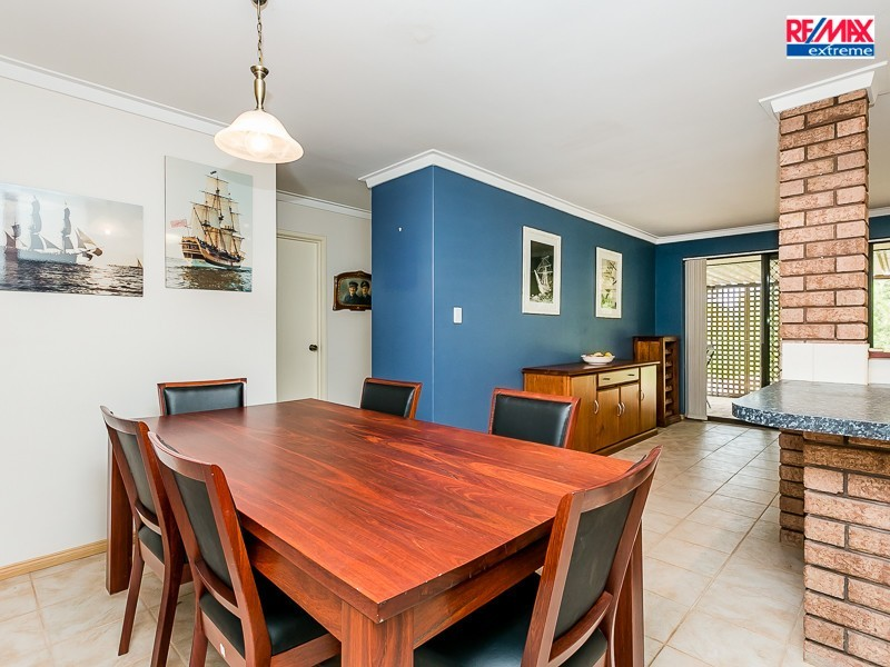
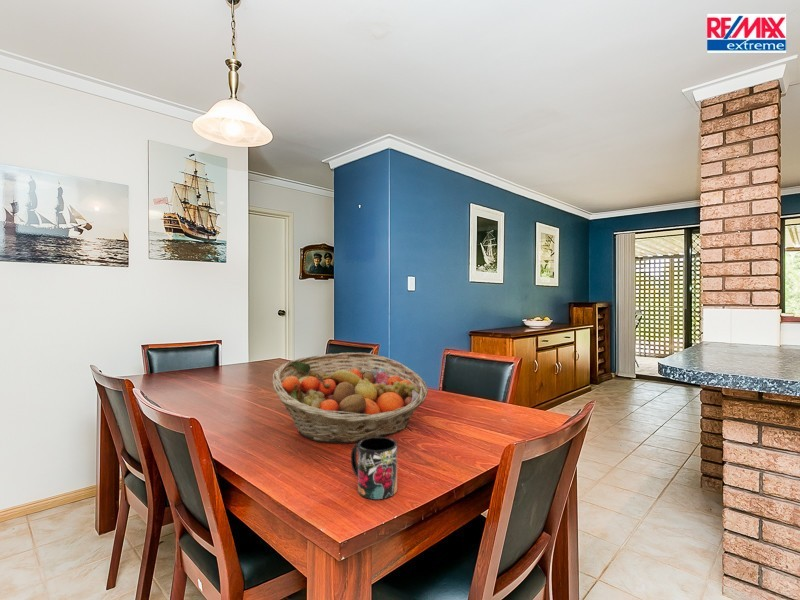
+ fruit basket [272,352,429,445]
+ mug [350,436,398,501]
